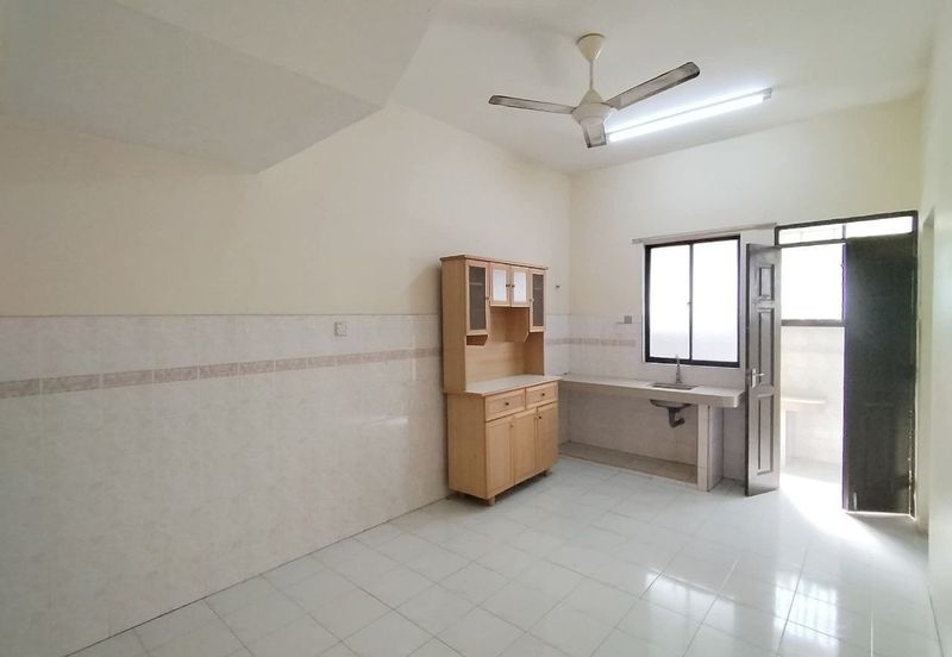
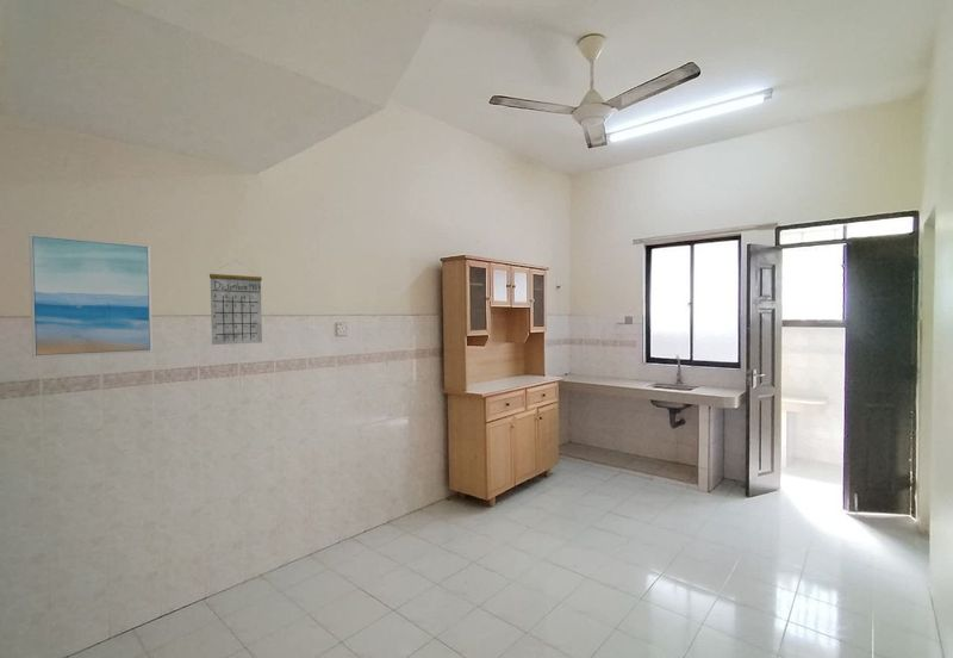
+ wall art [27,232,154,359]
+ calendar [208,259,263,346]
